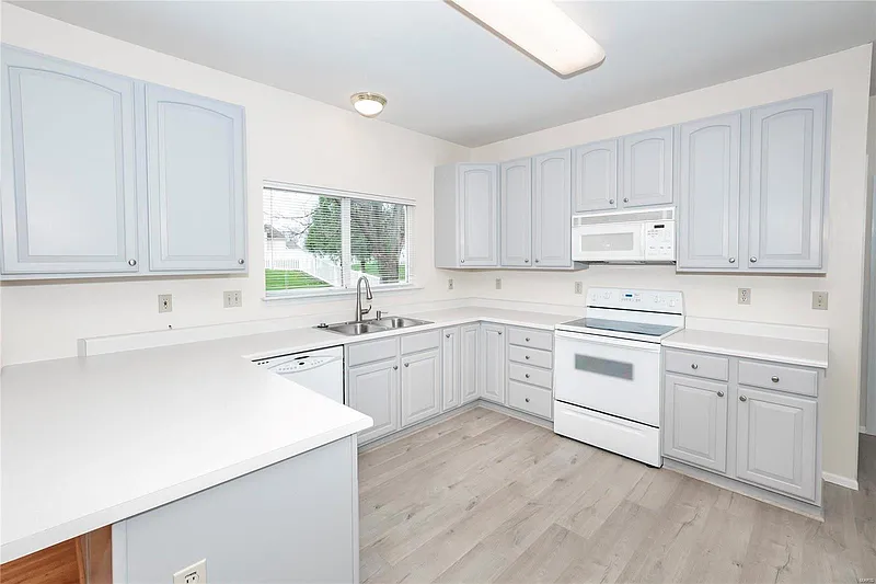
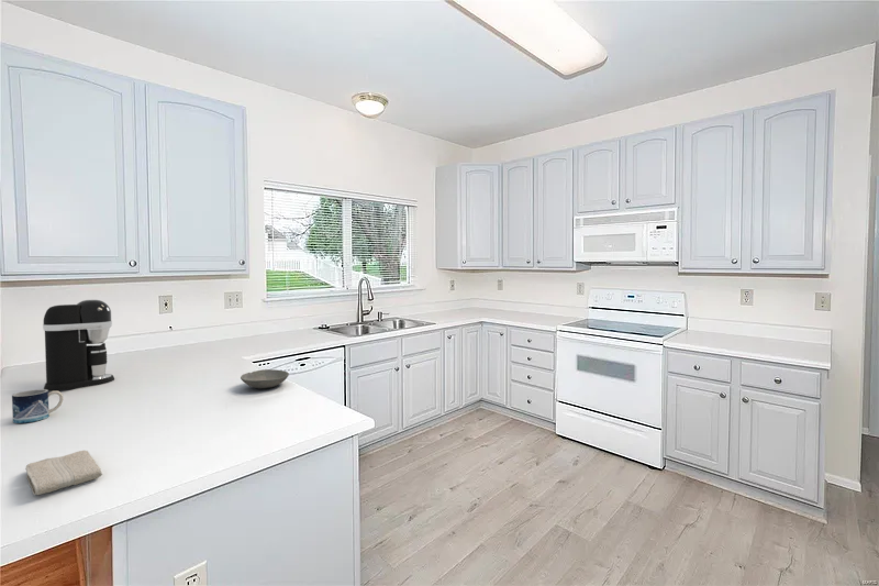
+ bowl [240,368,290,389]
+ washcloth [24,450,103,496]
+ mug [11,388,64,424]
+ coffee maker [42,299,115,392]
